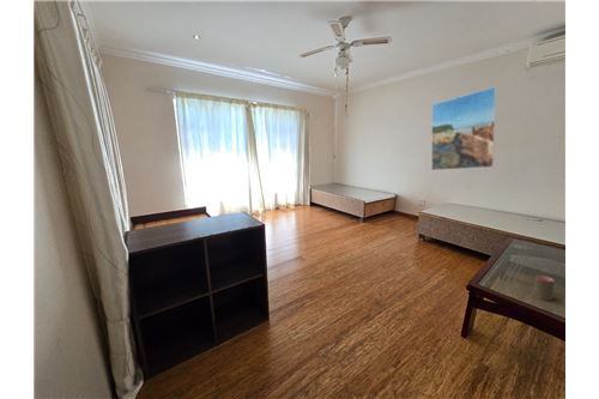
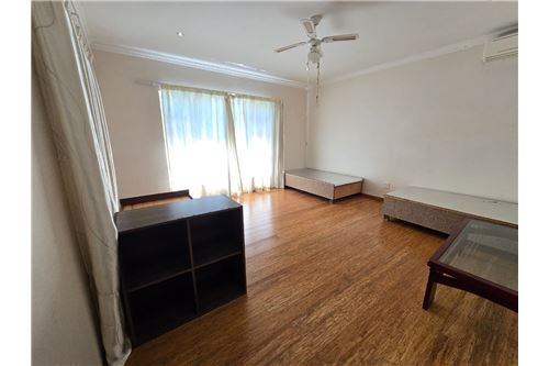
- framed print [430,85,497,171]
- cup [533,274,555,302]
